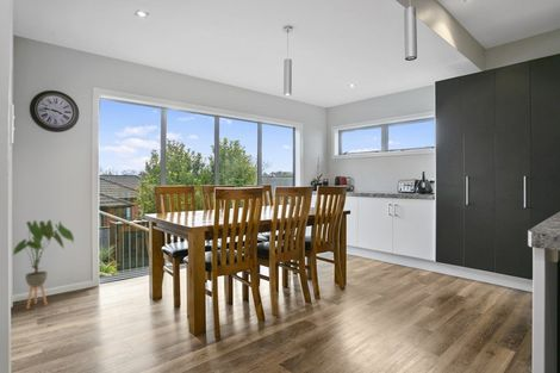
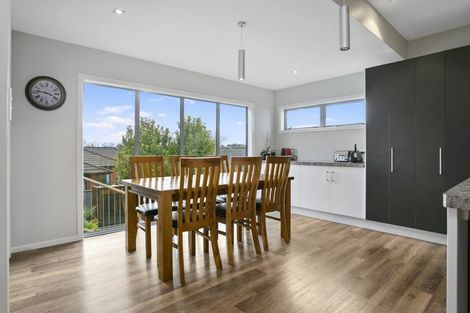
- house plant [11,219,75,310]
